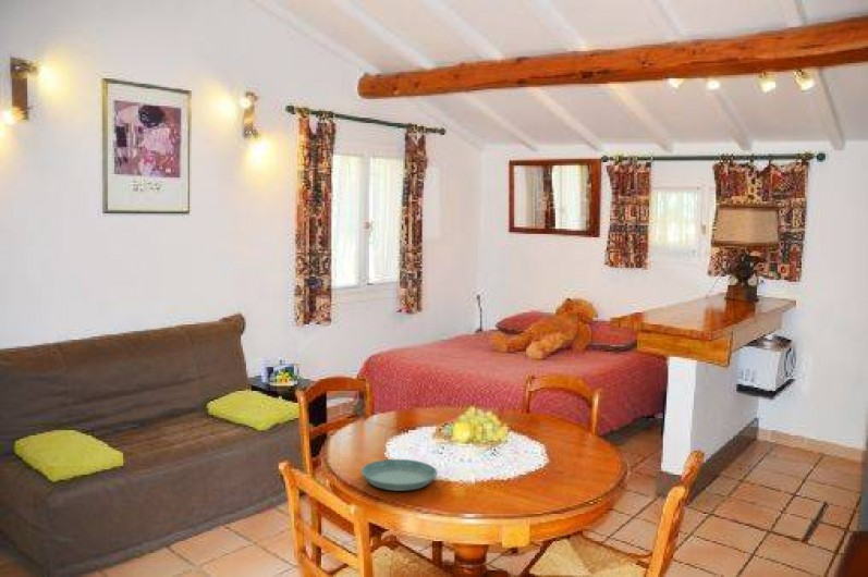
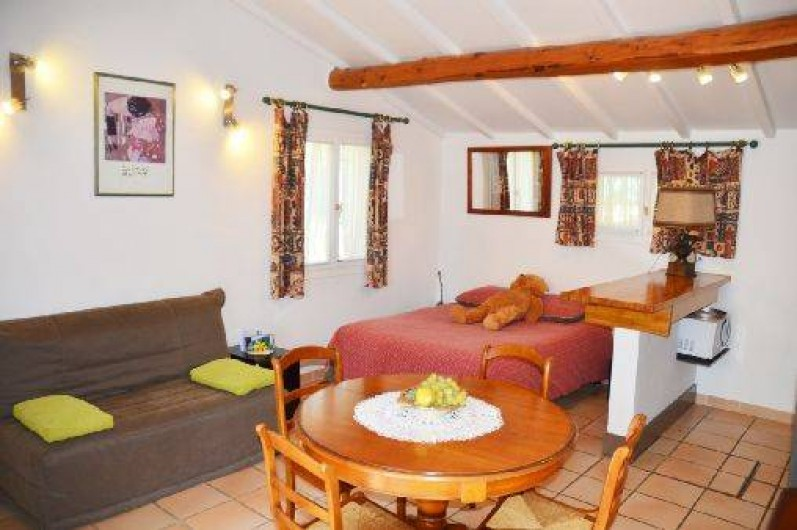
- saucer [360,458,438,492]
